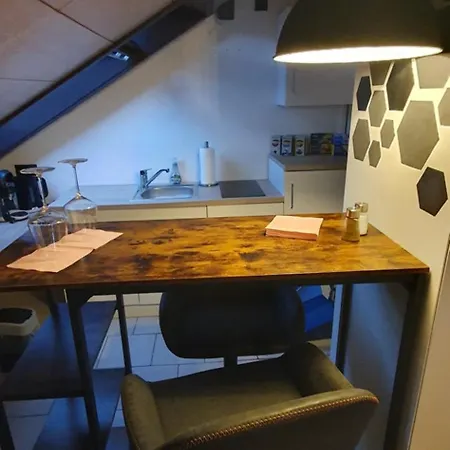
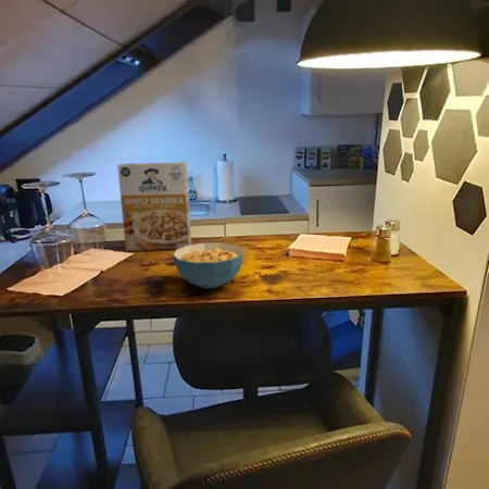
+ cereal box [116,161,192,252]
+ cereal bowl [172,241,244,290]
